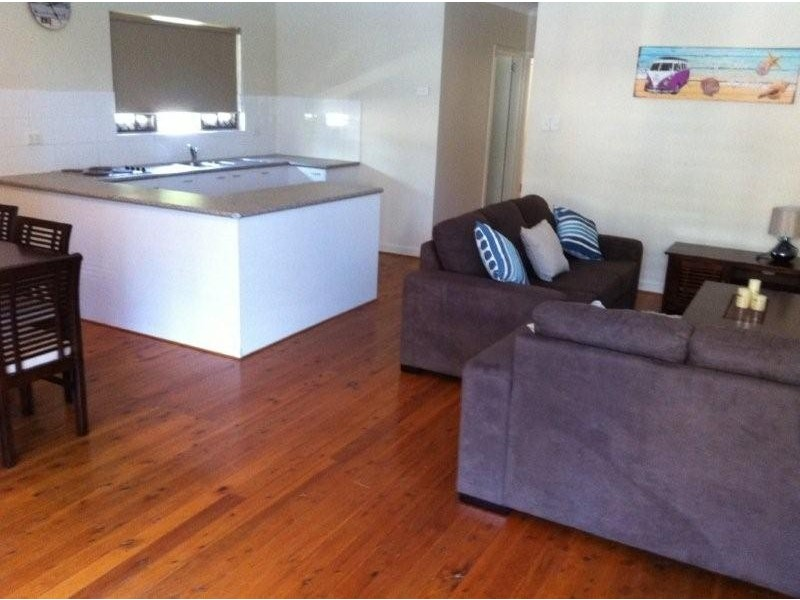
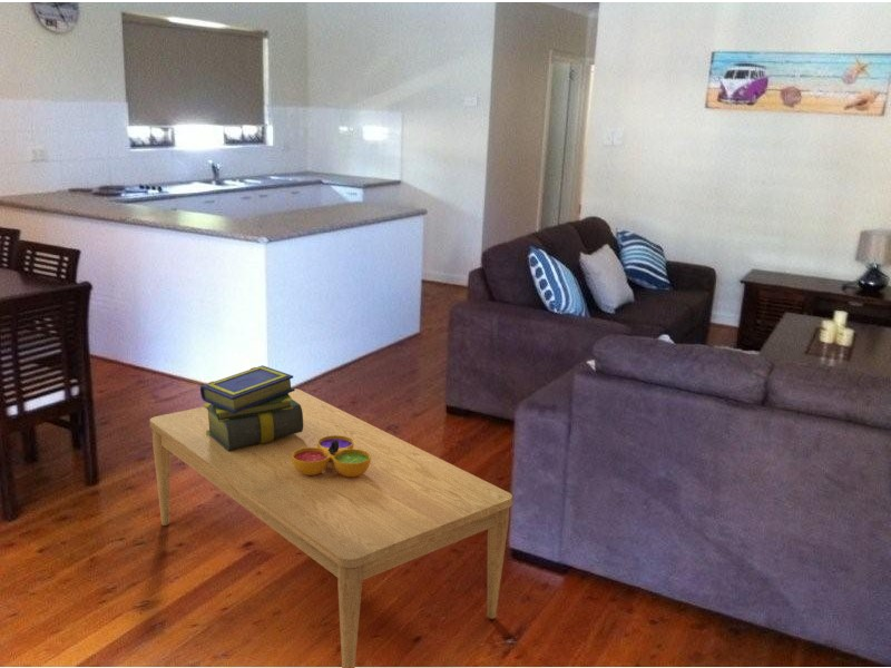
+ coffee table [149,387,513,668]
+ decorative bowl [292,435,371,477]
+ stack of books [199,364,303,451]
